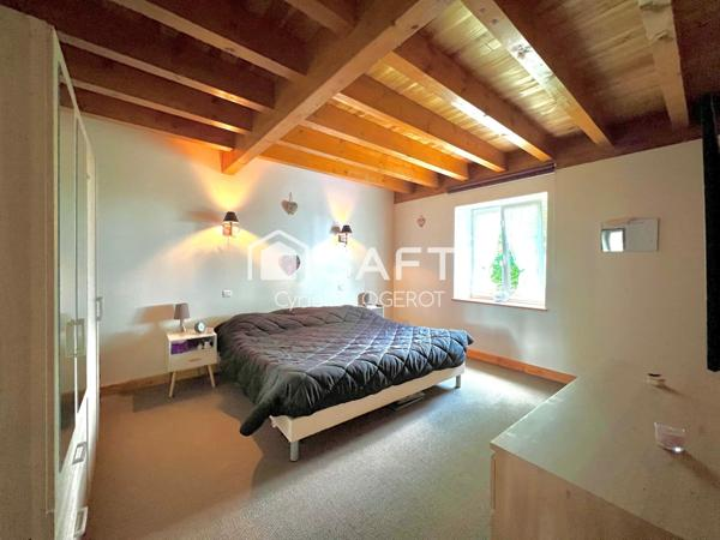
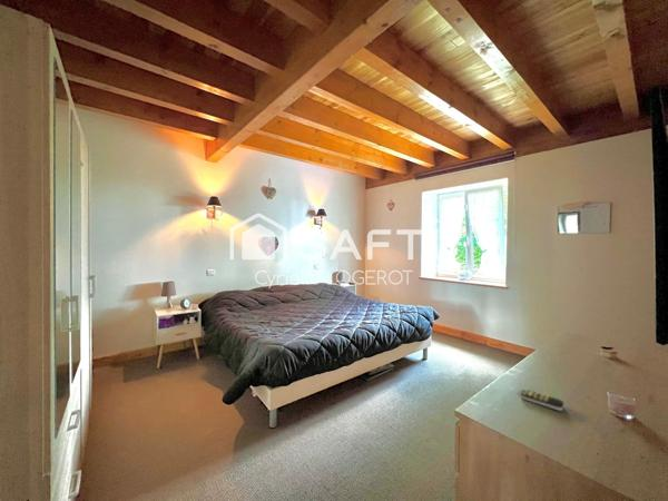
+ remote control [520,389,564,412]
